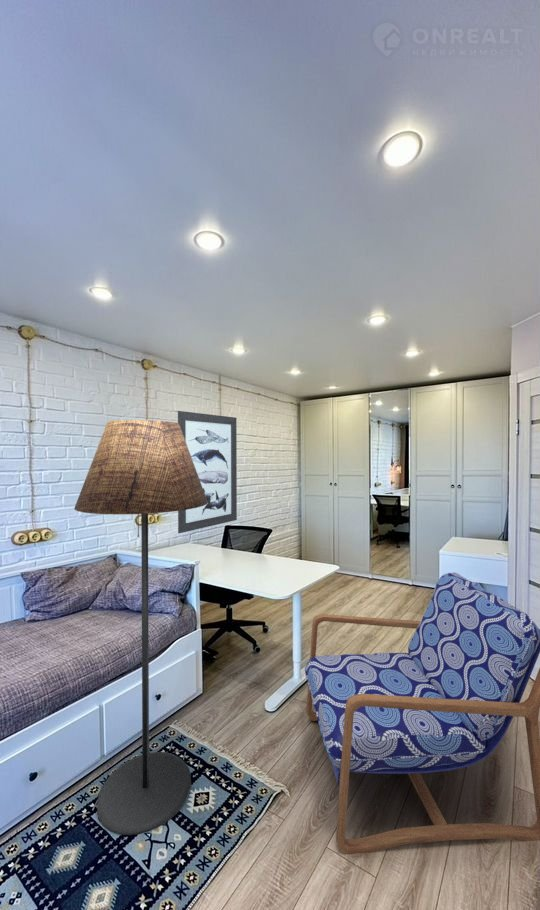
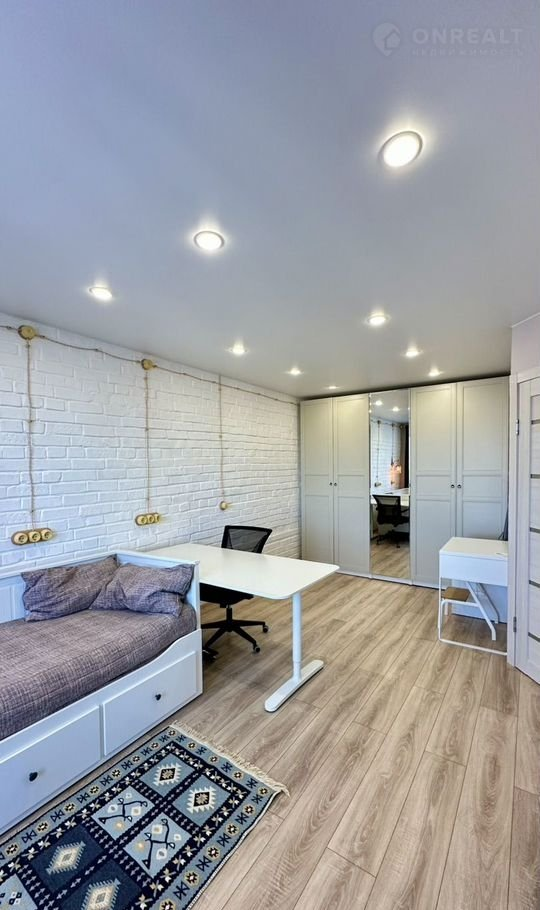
- wall art [177,410,238,534]
- floor lamp [73,419,208,836]
- armchair [304,572,540,855]
